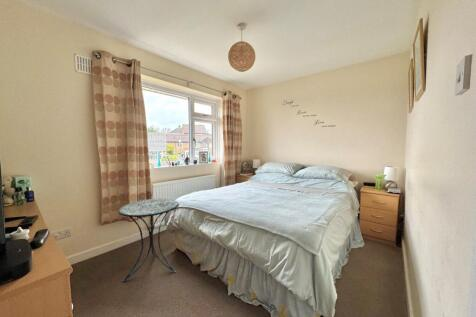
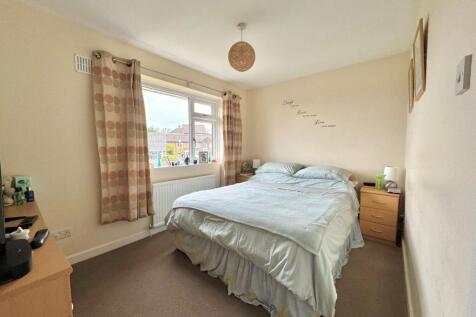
- side table [118,198,180,282]
